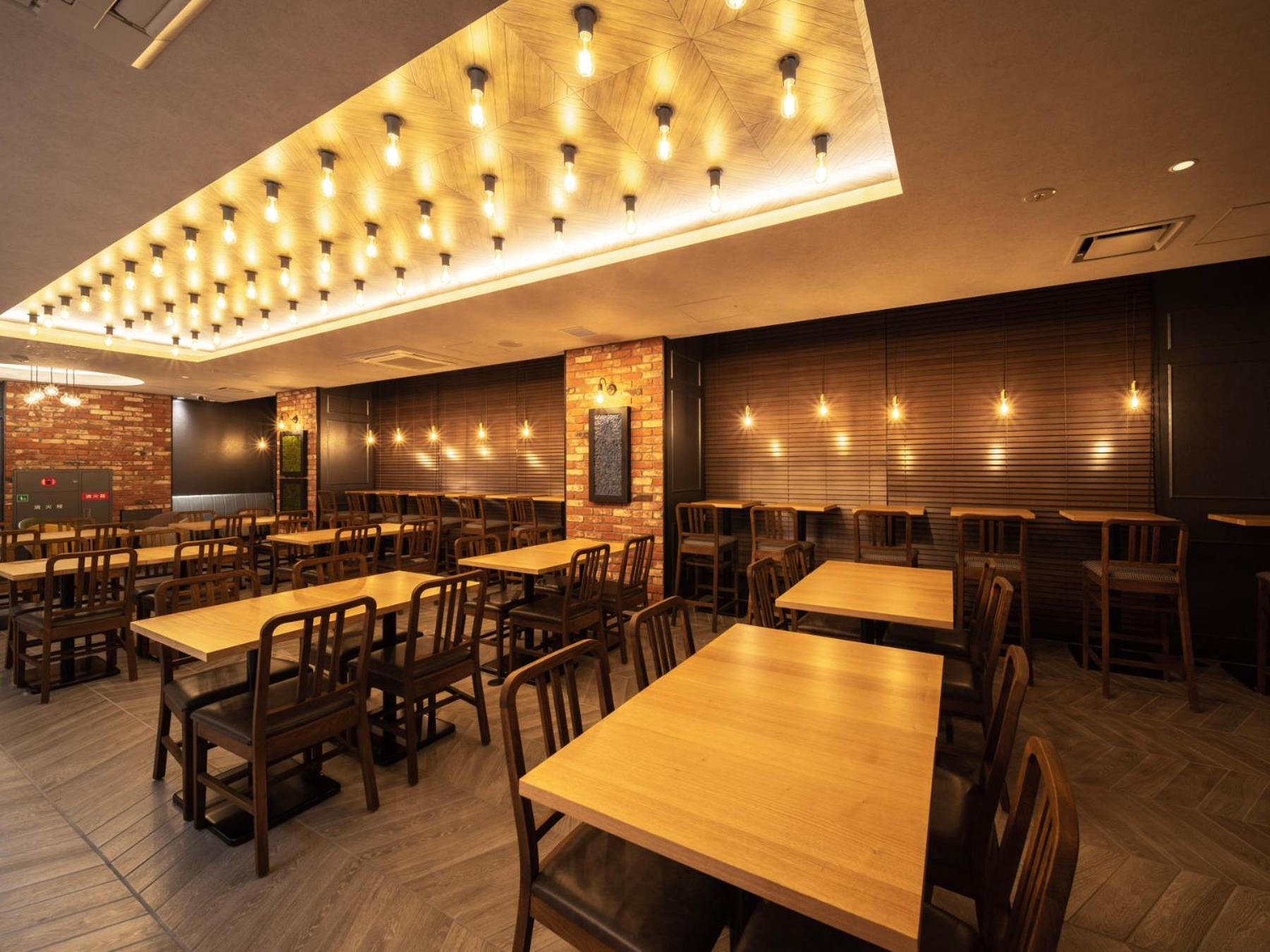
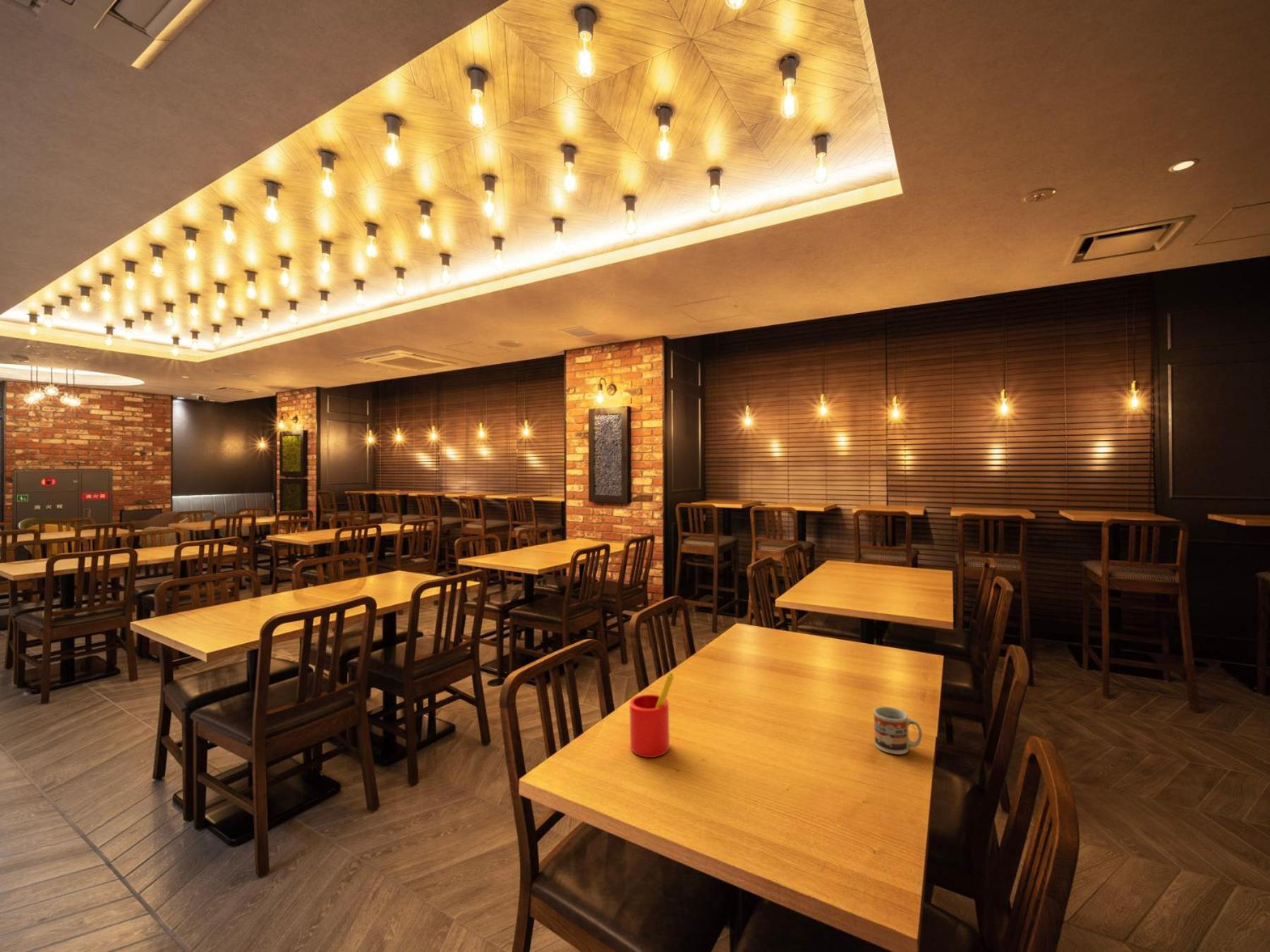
+ straw [629,672,675,758]
+ cup [873,706,923,755]
